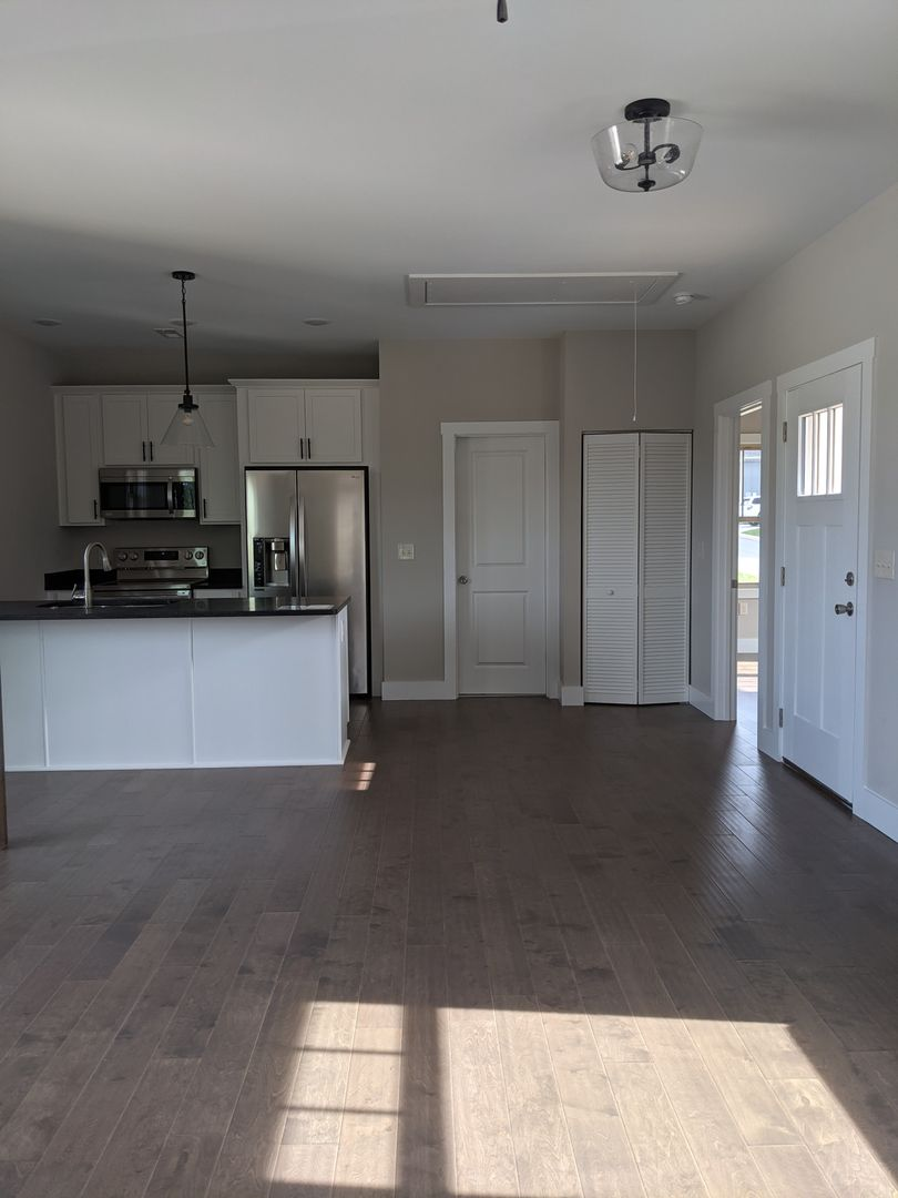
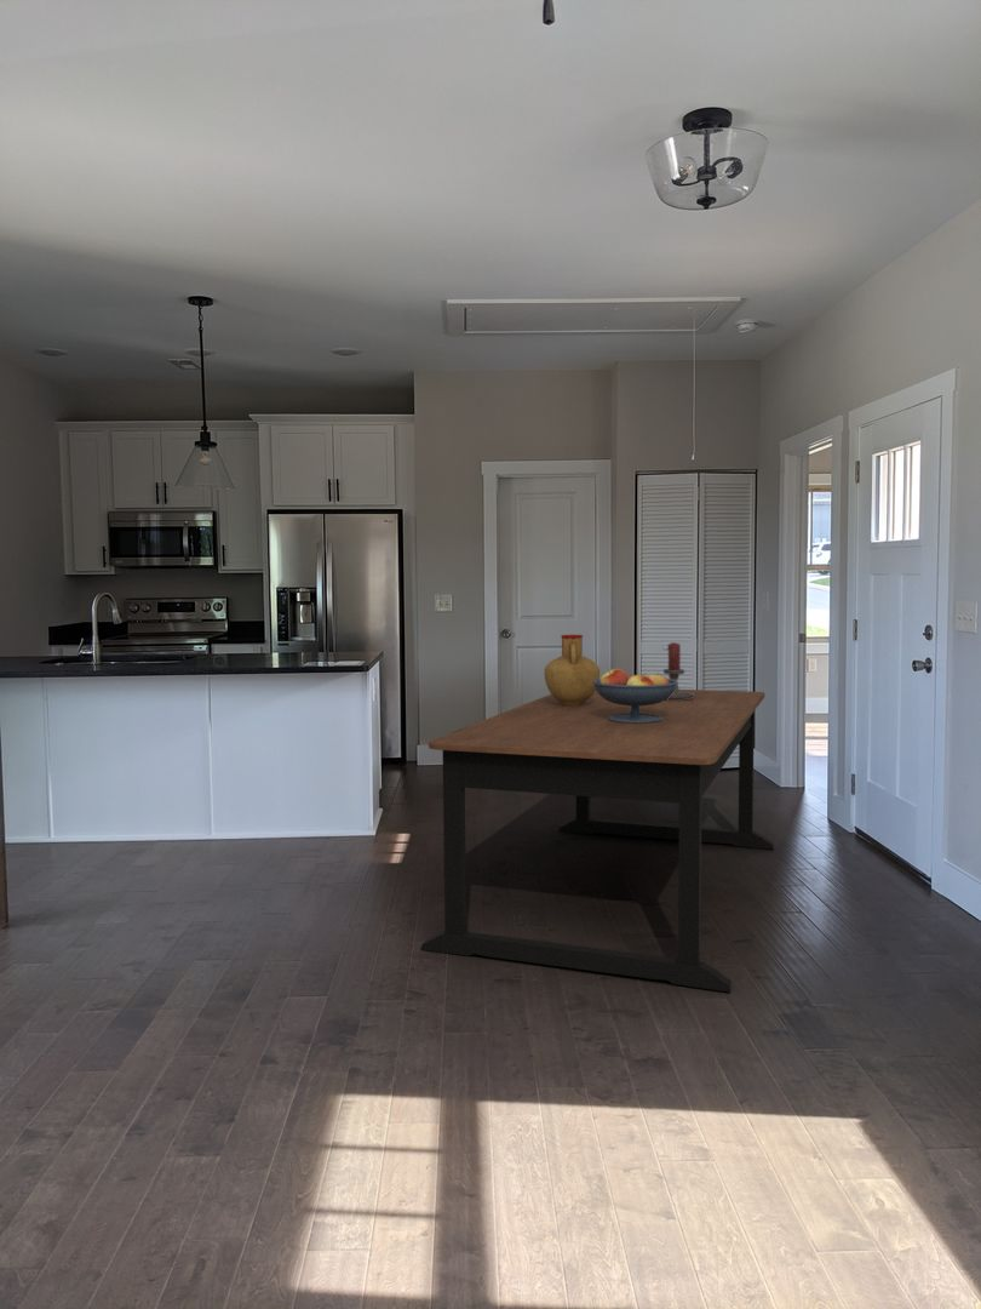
+ vase [543,634,601,707]
+ dining table [420,688,775,994]
+ candle holder [662,641,694,701]
+ fruit bowl [593,668,679,724]
